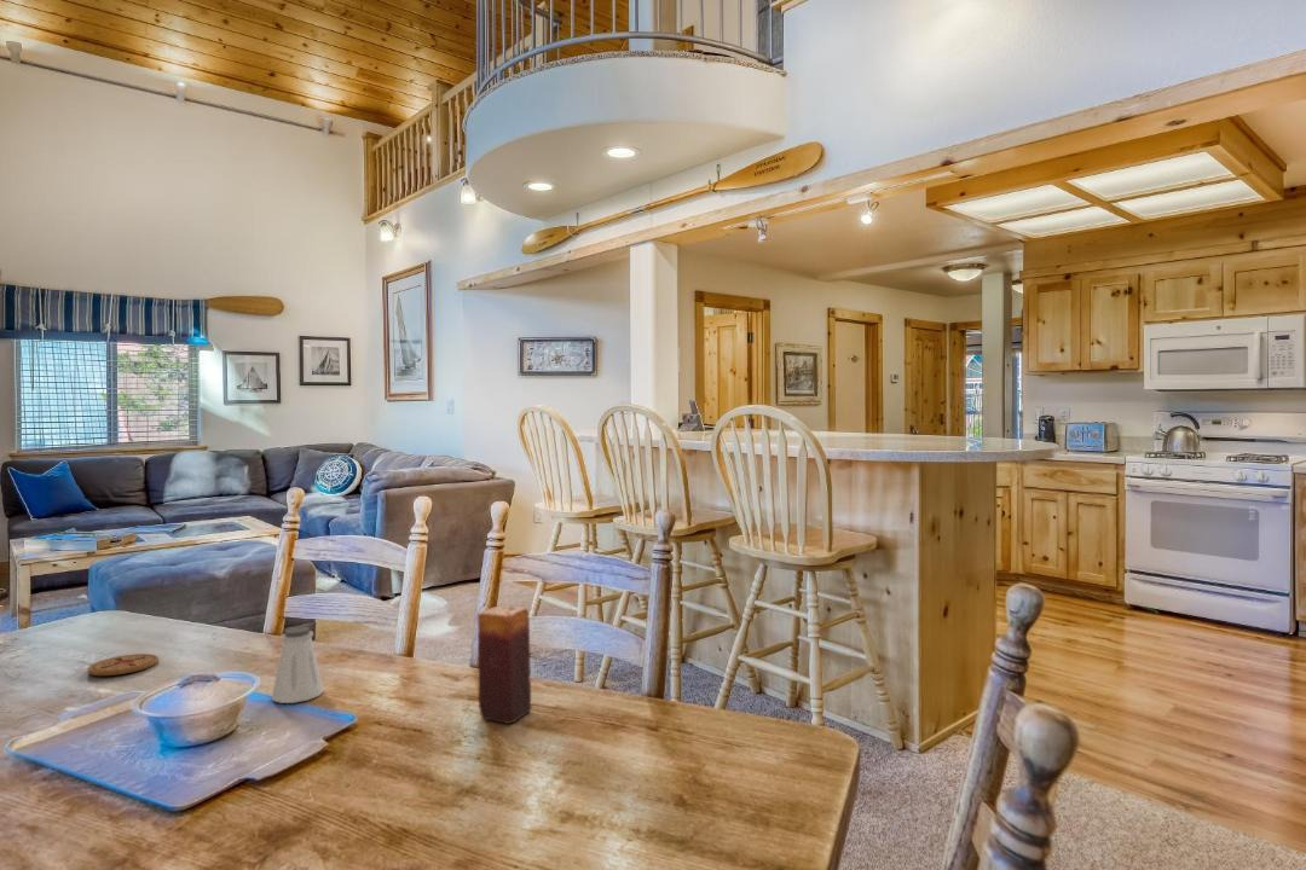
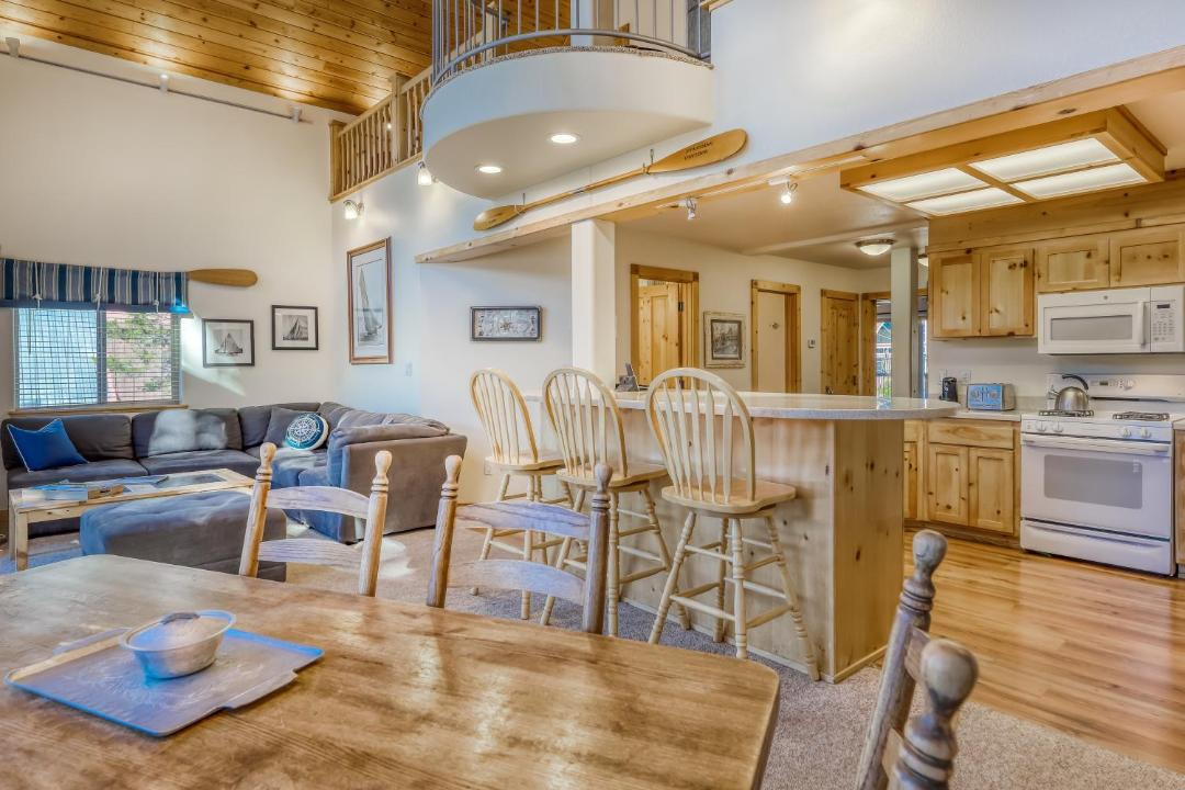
- saltshaker [271,626,325,704]
- coaster [87,652,160,677]
- candle [476,605,533,725]
